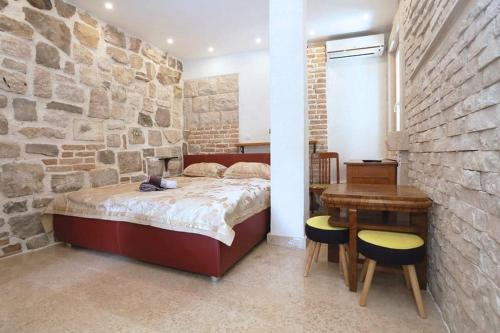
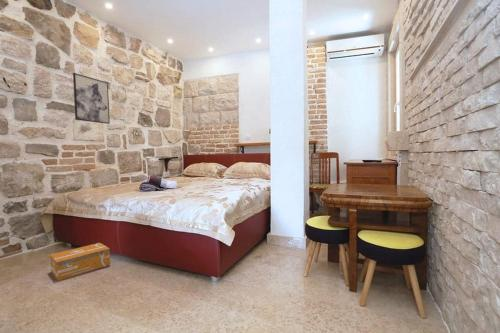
+ wall art [72,72,111,125]
+ shoe box [49,242,111,282]
